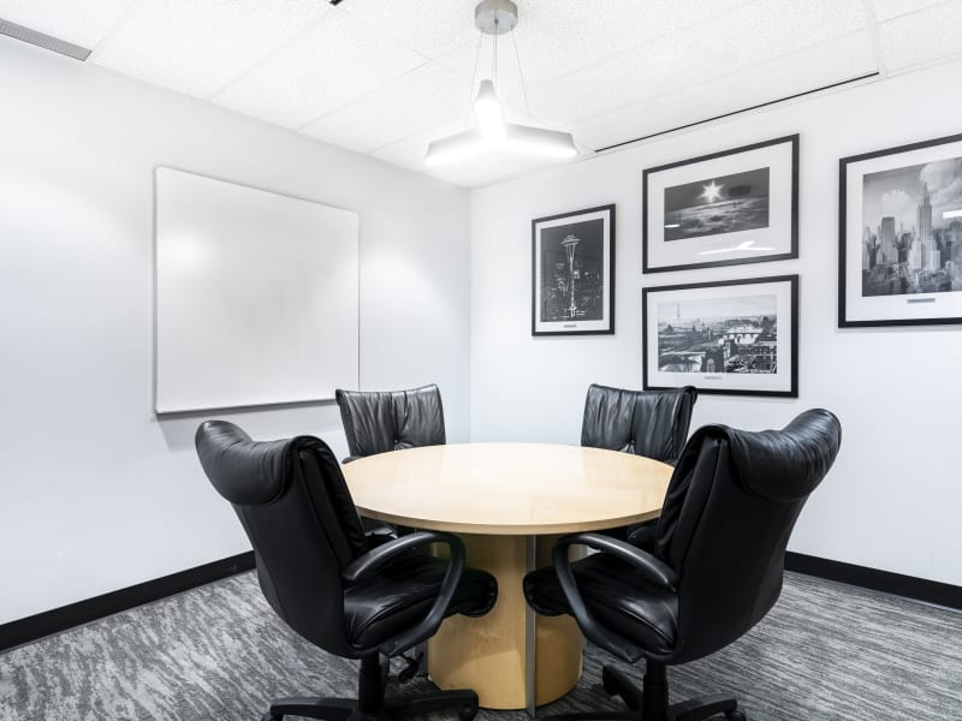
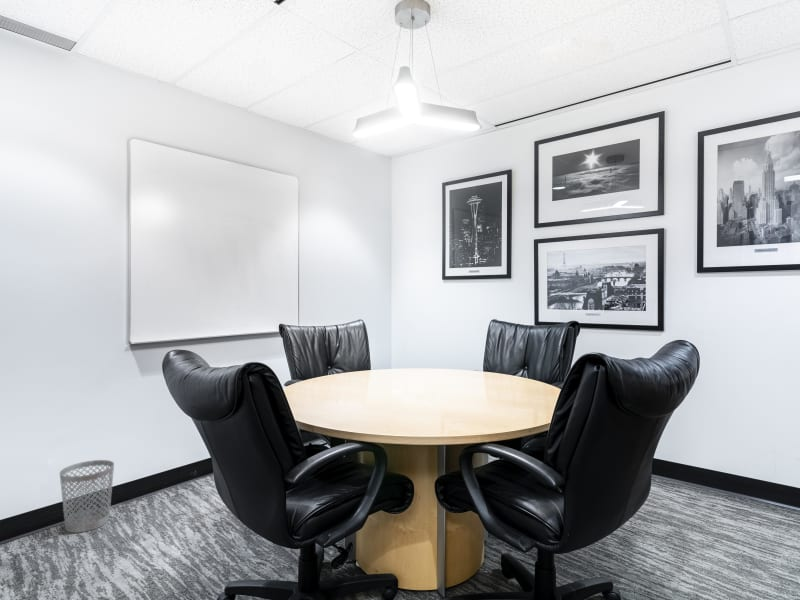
+ wastebasket [59,459,115,534]
